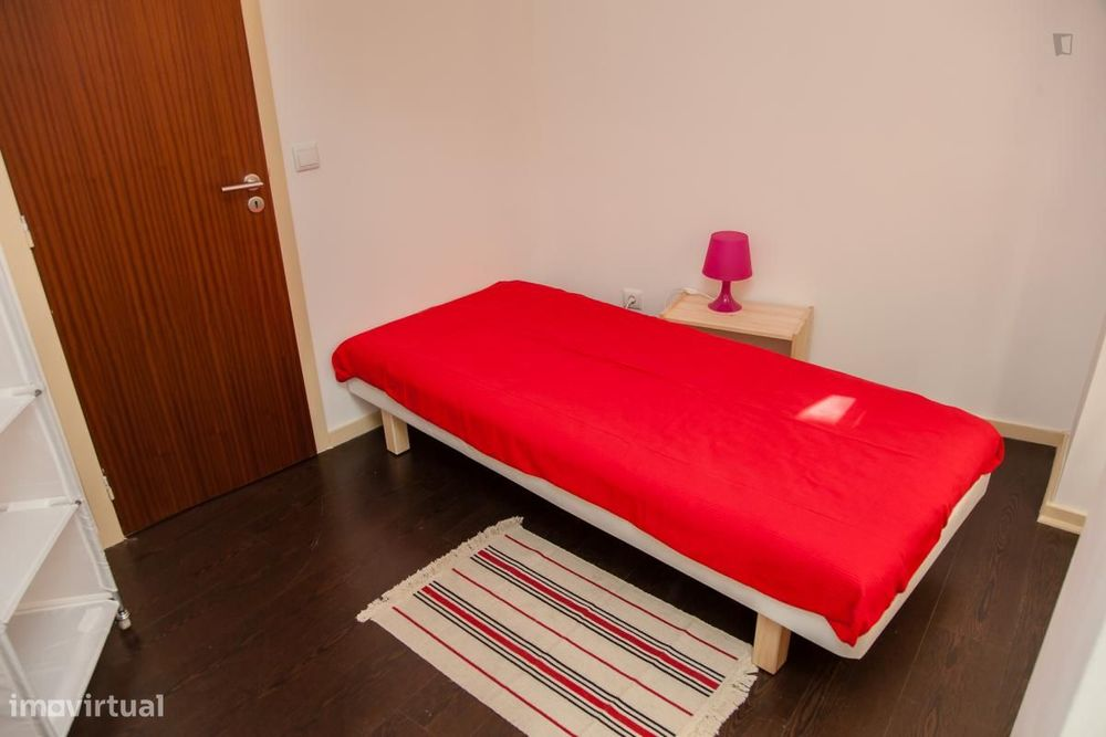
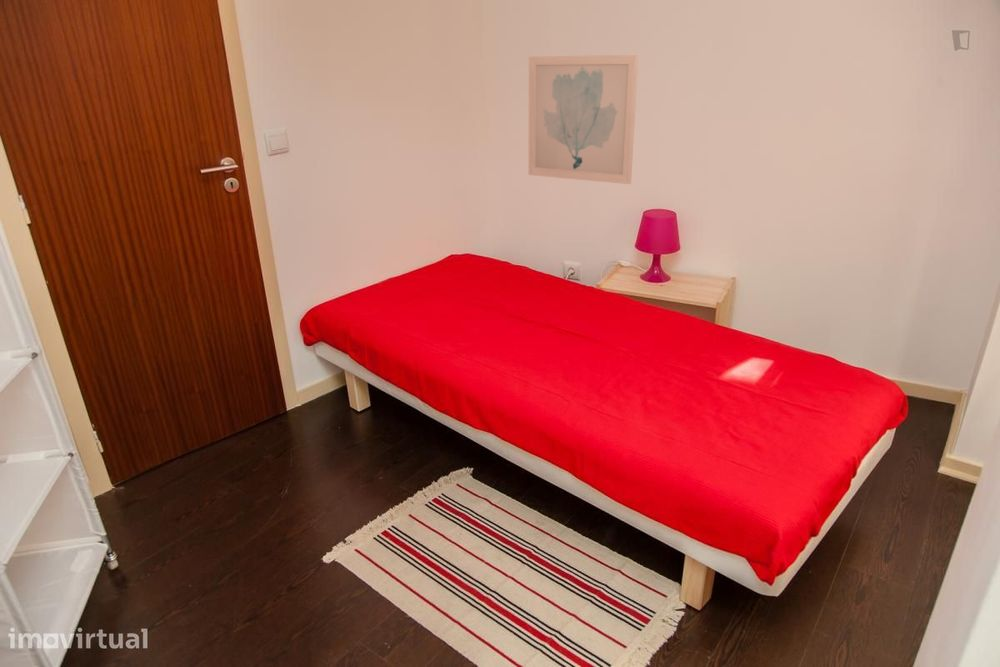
+ wall art [528,54,639,185]
